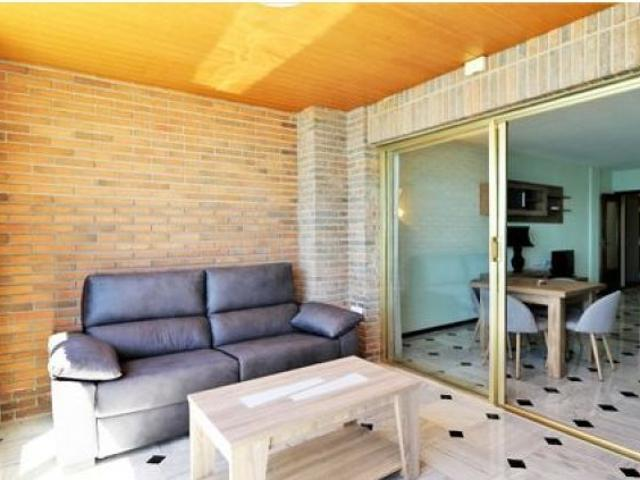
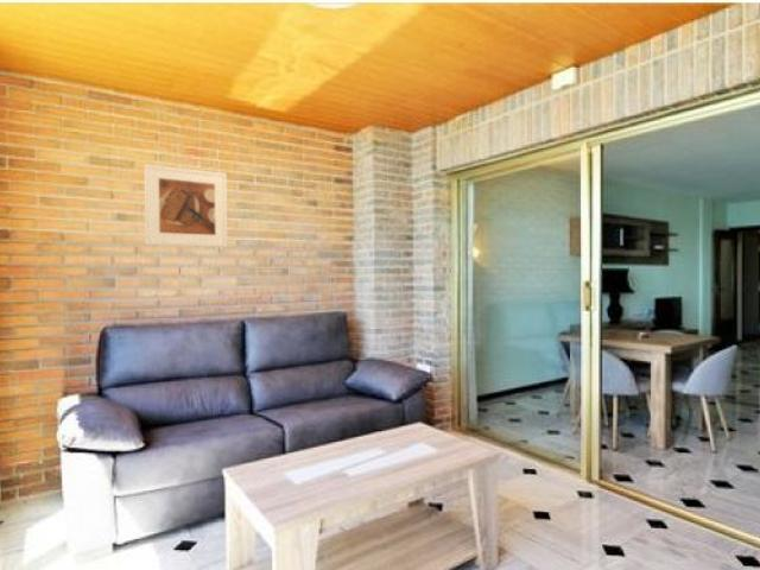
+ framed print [144,163,229,248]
